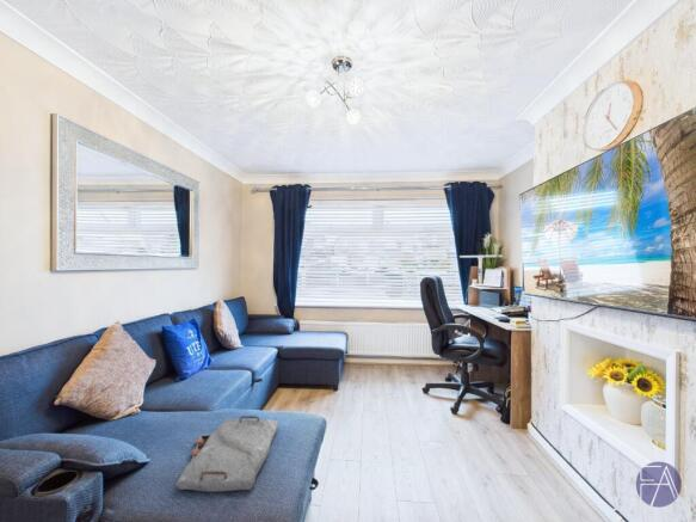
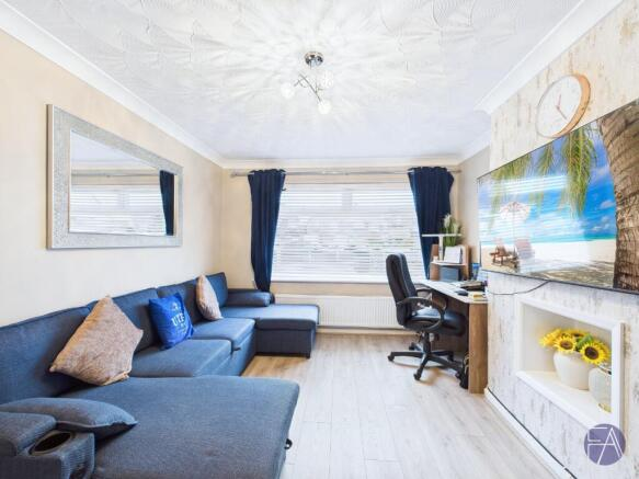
- serving tray [174,414,279,493]
